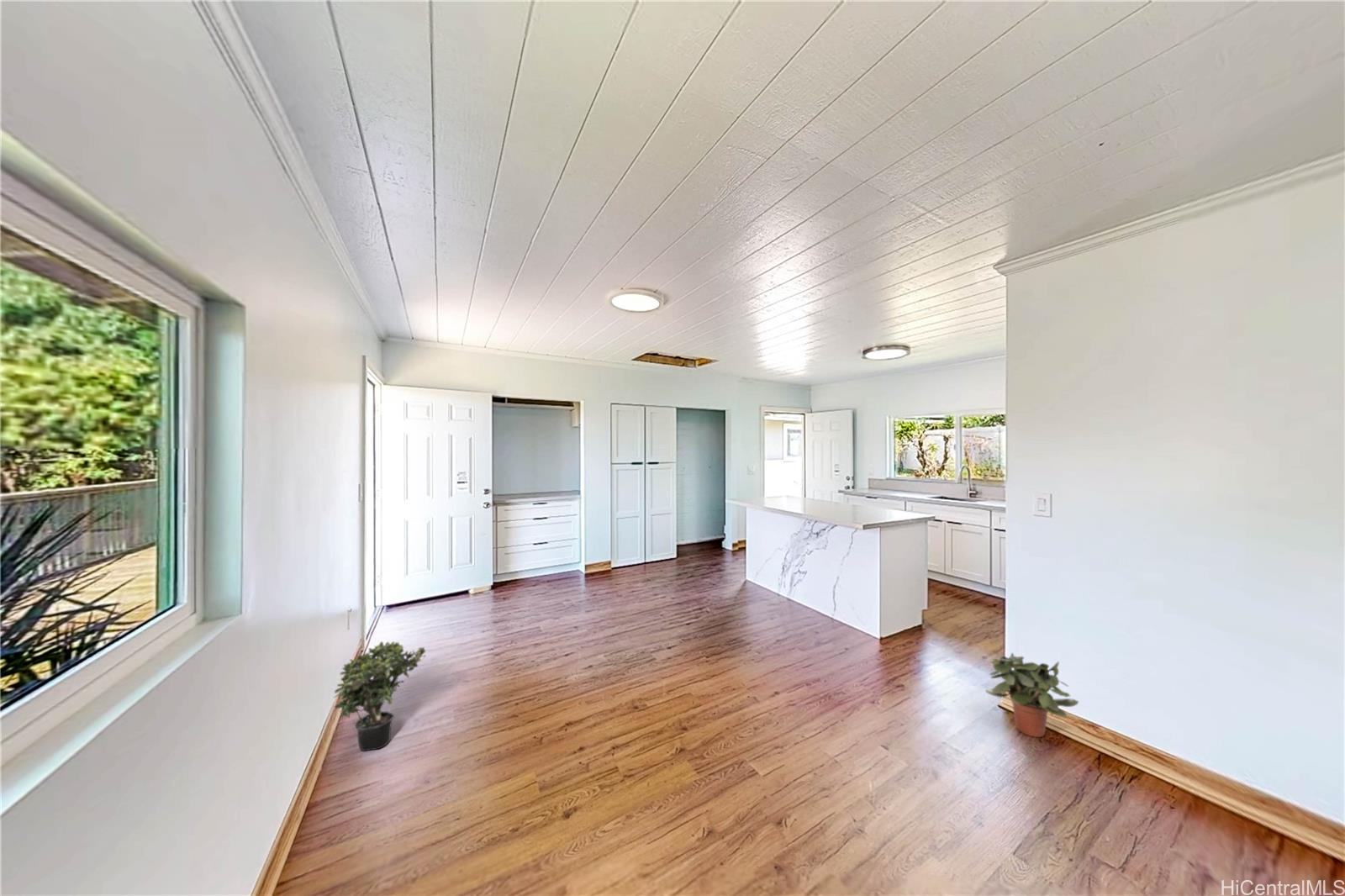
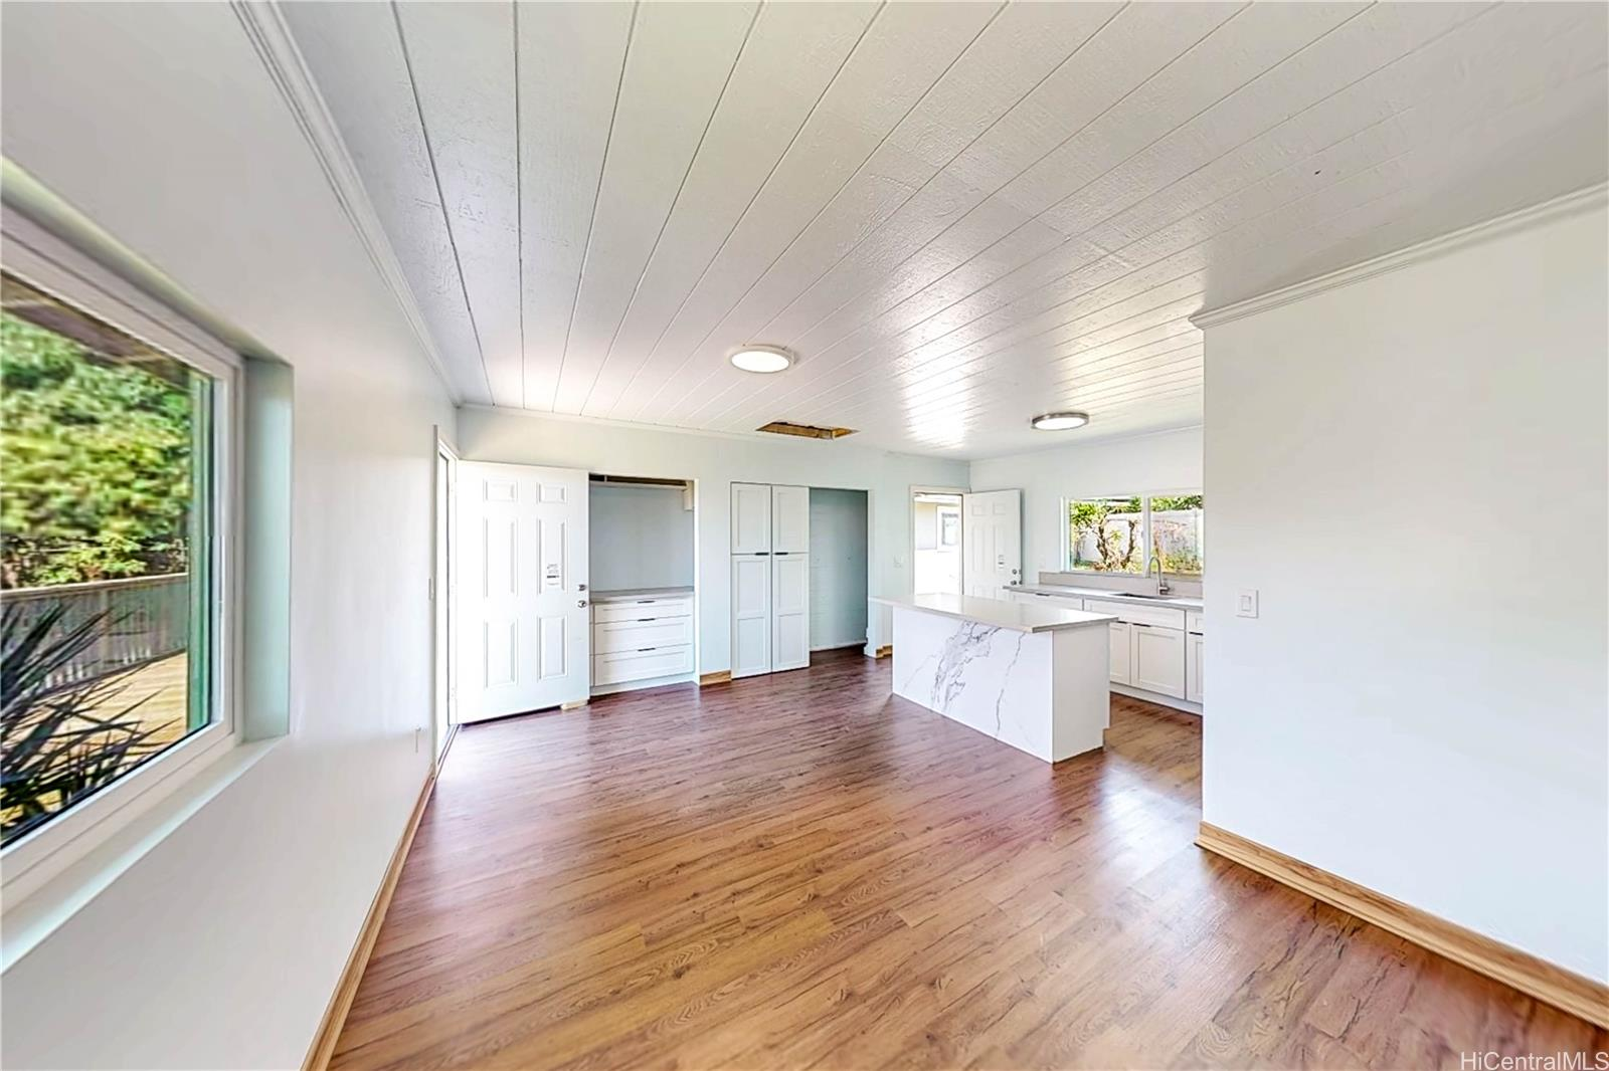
- potted plant [984,652,1079,738]
- potted plant [333,640,427,752]
